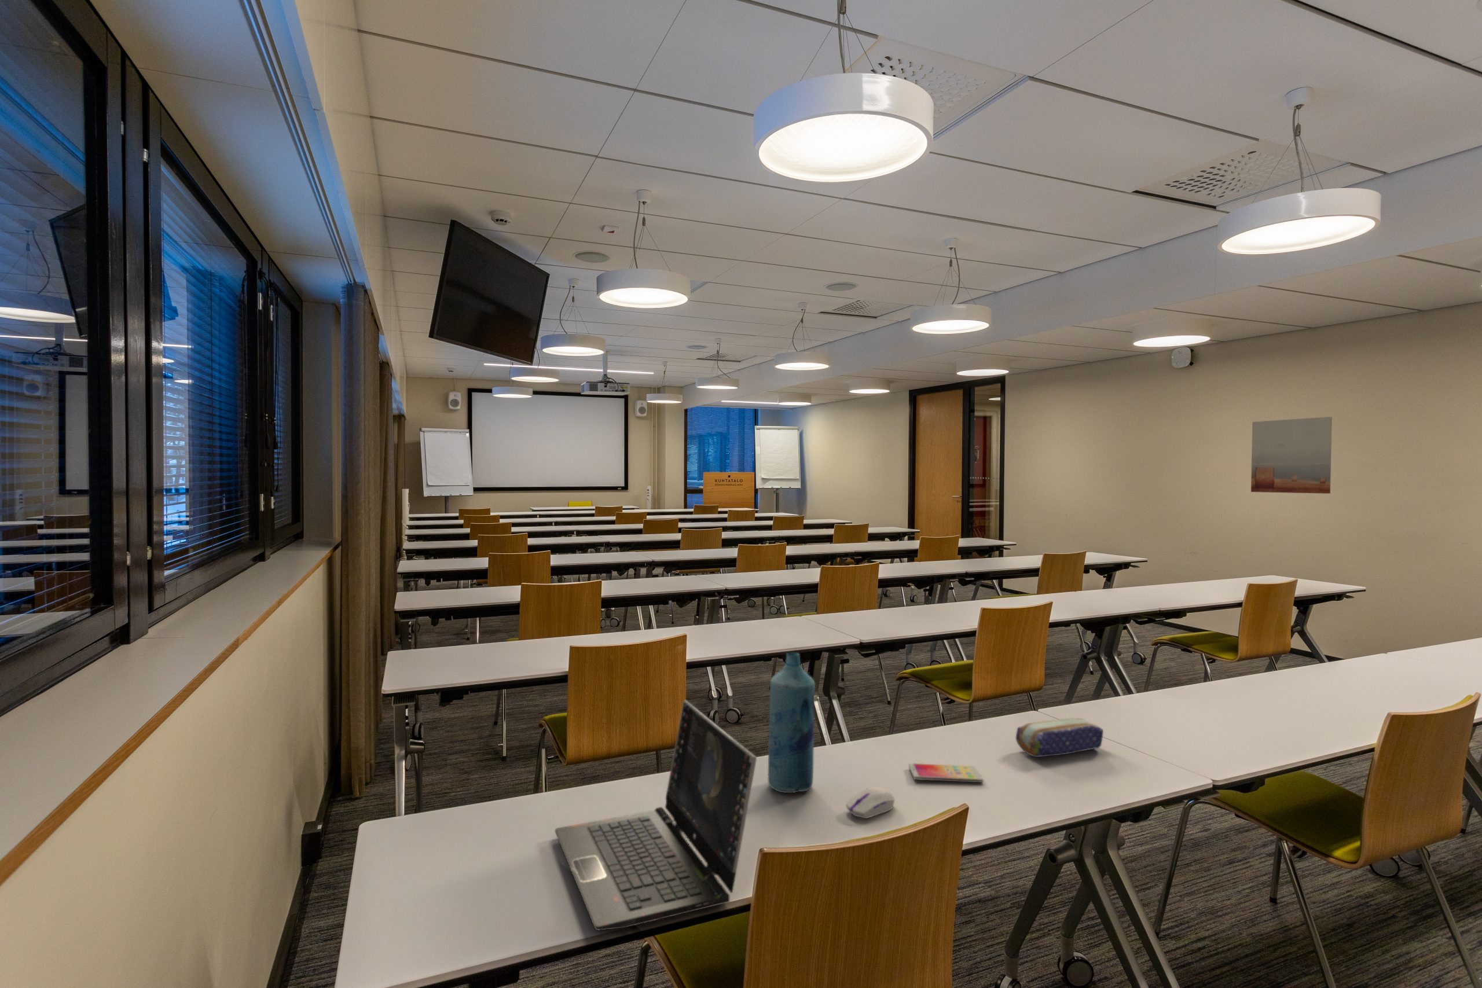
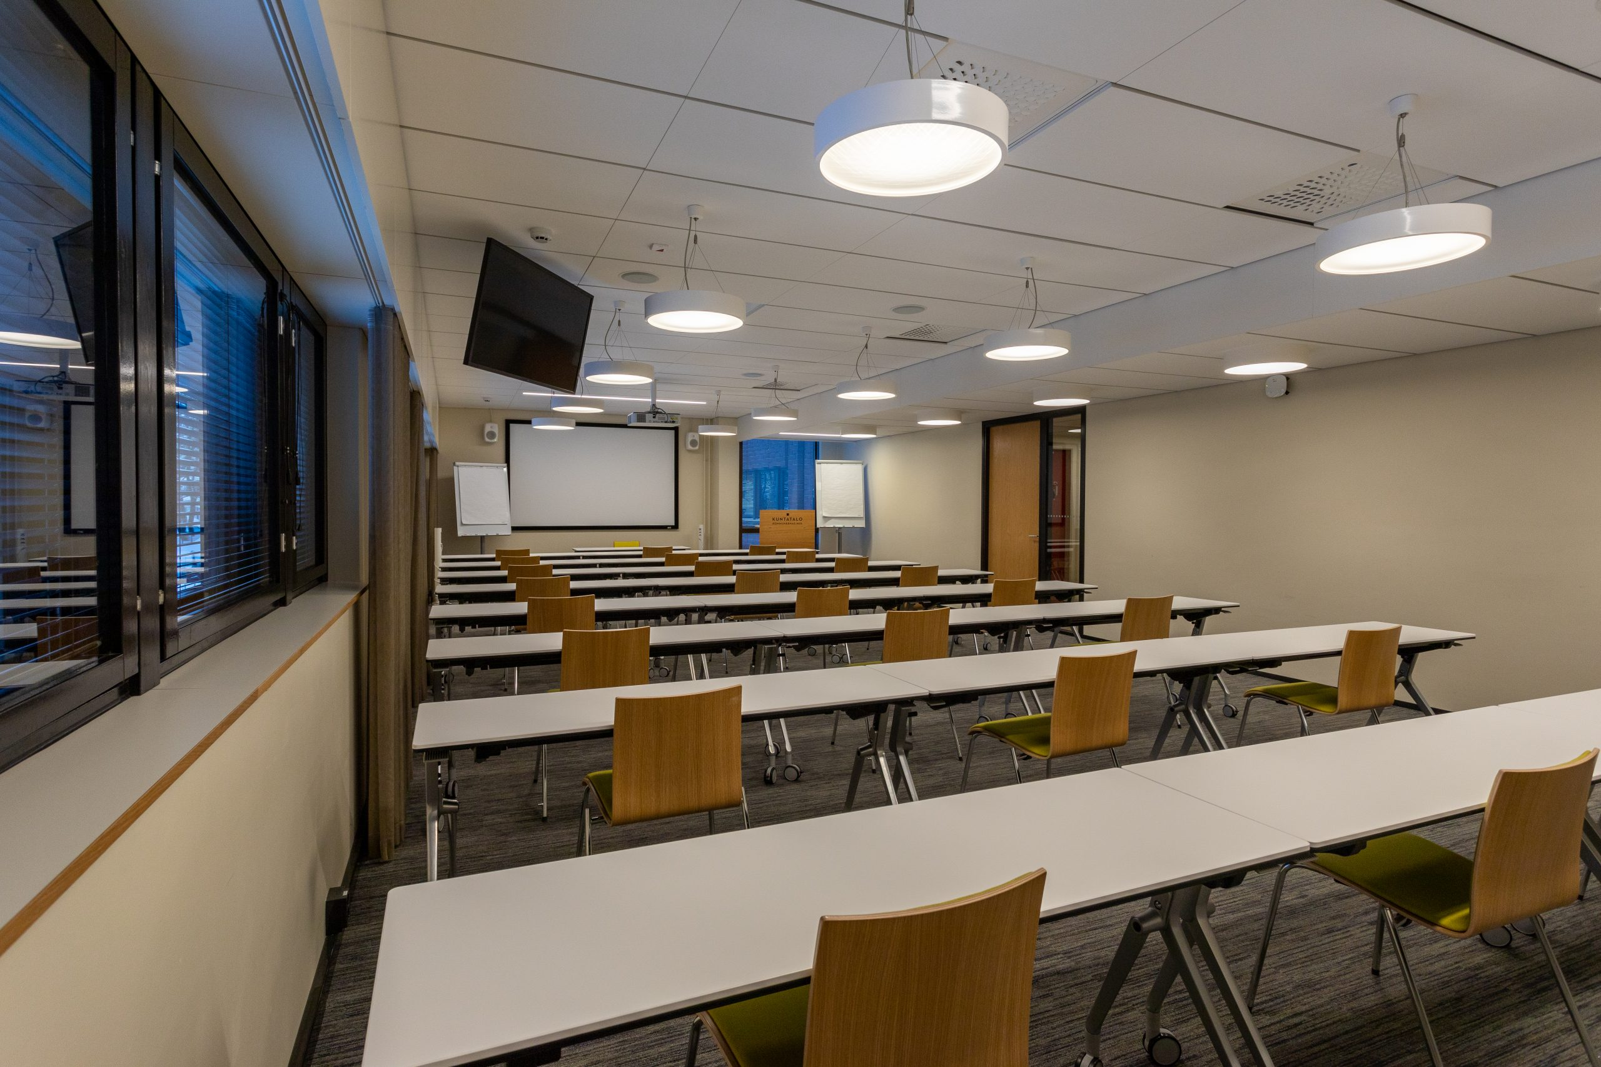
- pencil case [1014,718,1104,758]
- smartphone [909,763,984,783]
- laptop computer [555,700,758,932]
- bottle [767,652,816,794]
- wall art [1250,416,1333,494]
- computer mouse [845,786,895,819]
